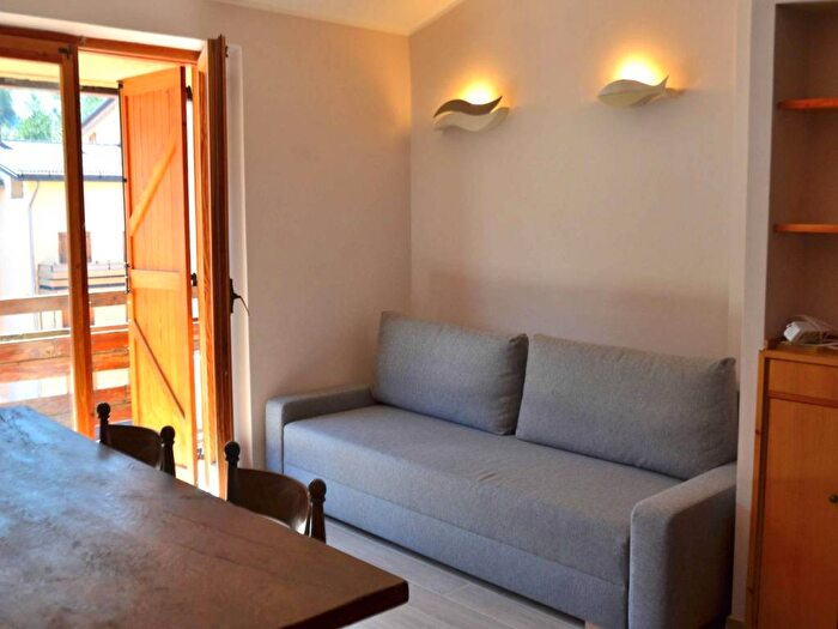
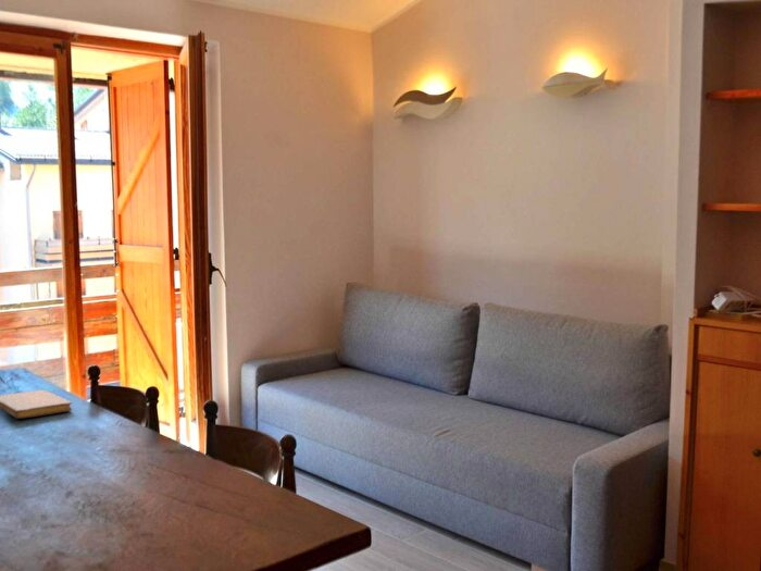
+ notebook [0,389,73,420]
